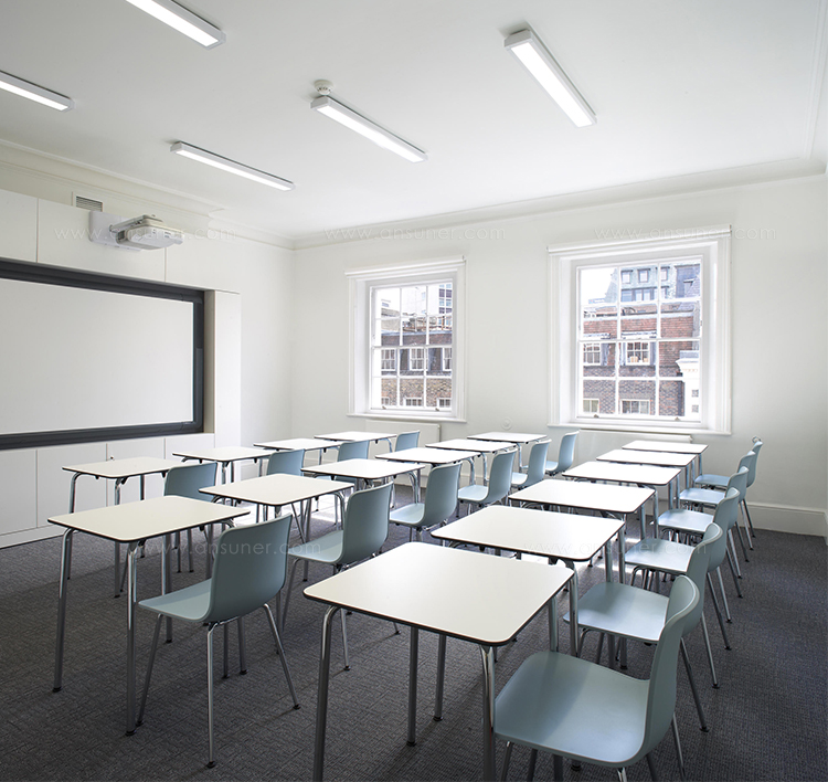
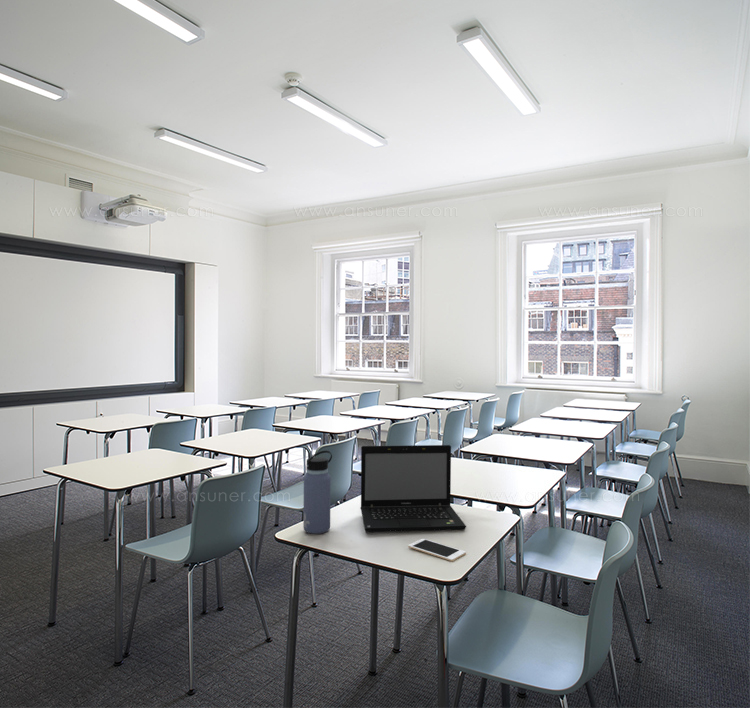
+ water bottle [302,450,333,535]
+ laptop [360,444,467,533]
+ cell phone [407,538,467,562]
